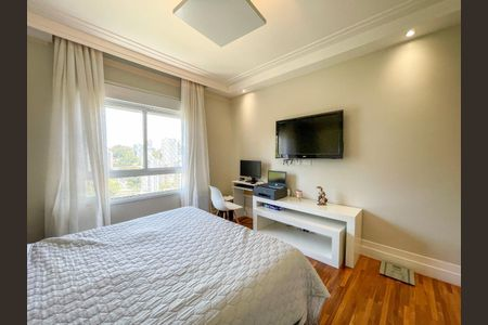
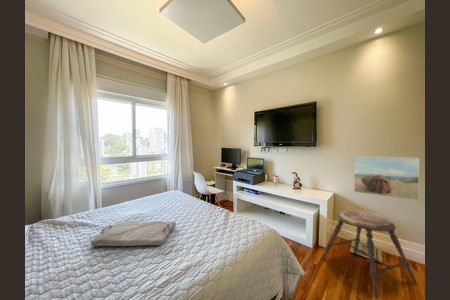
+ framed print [353,156,420,202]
+ serving tray [90,220,177,247]
+ stool [321,209,418,300]
